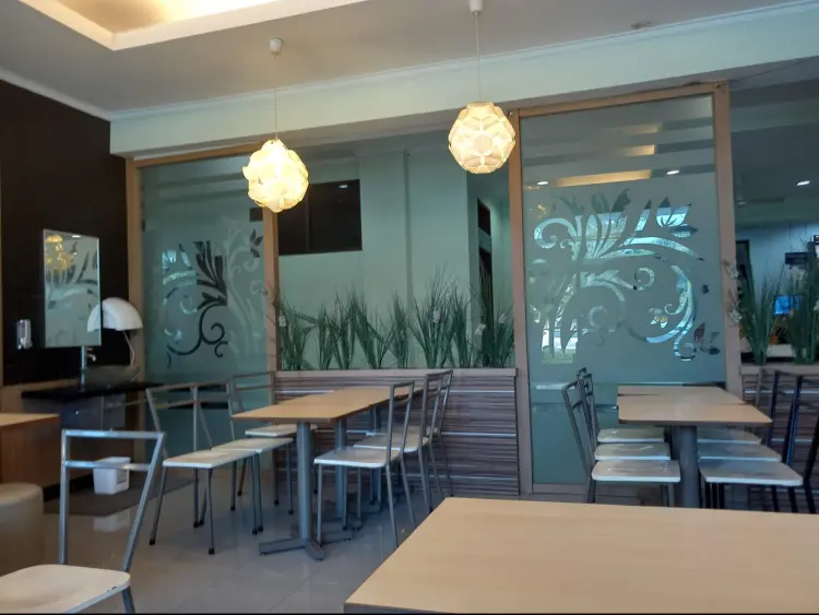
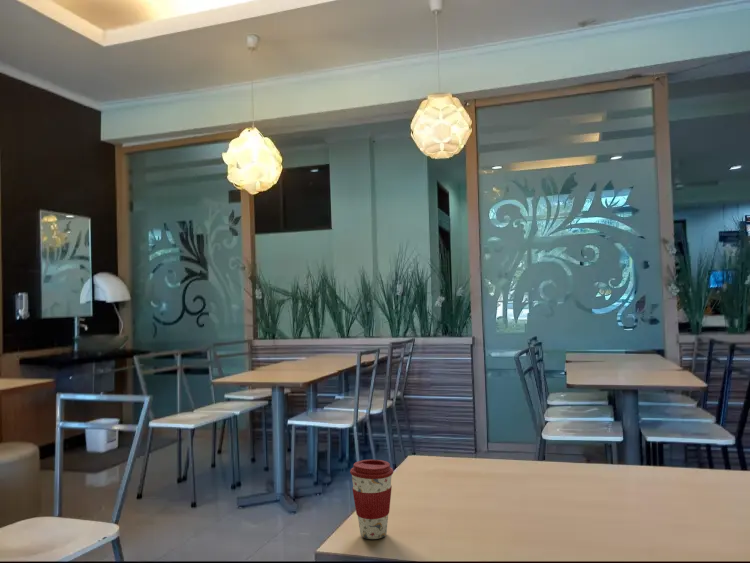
+ coffee cup [349,458,394,540]
